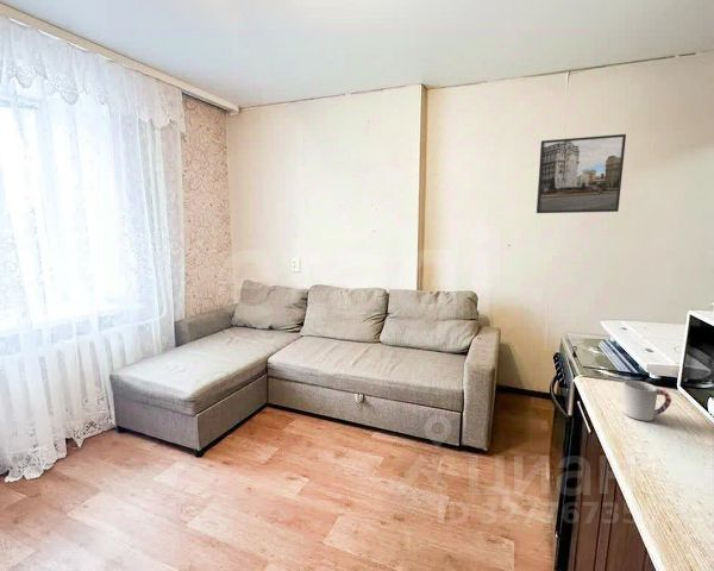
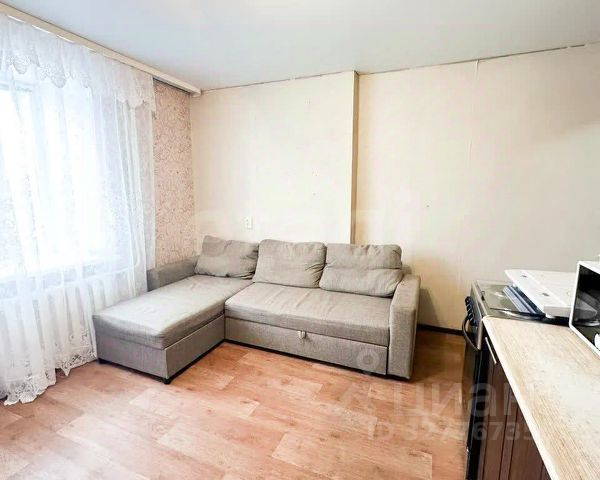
- cup [620,379,672,422]
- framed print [536,133,627,214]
